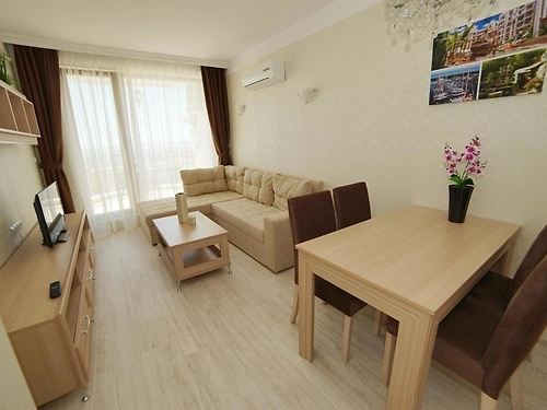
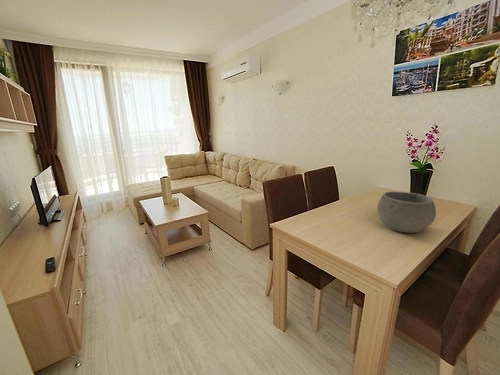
+ bowl [376,191,437,234]
